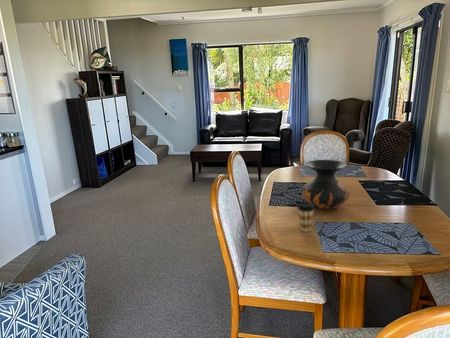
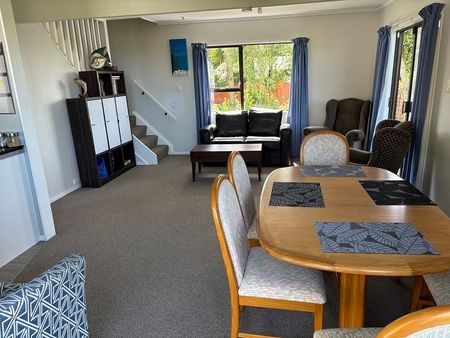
- vase [300,159,351,210]
- coffee cup [296,201,316,233]
